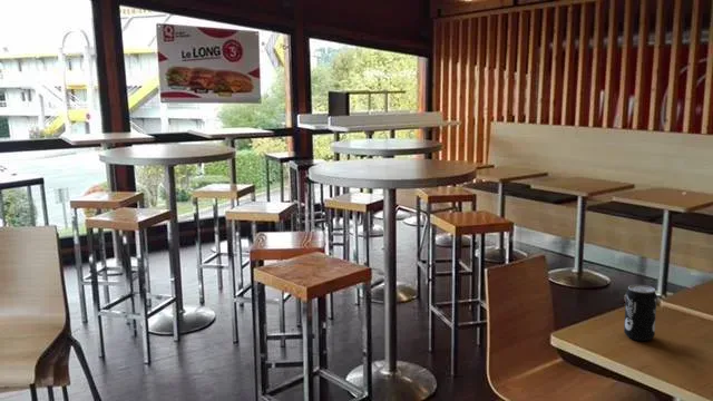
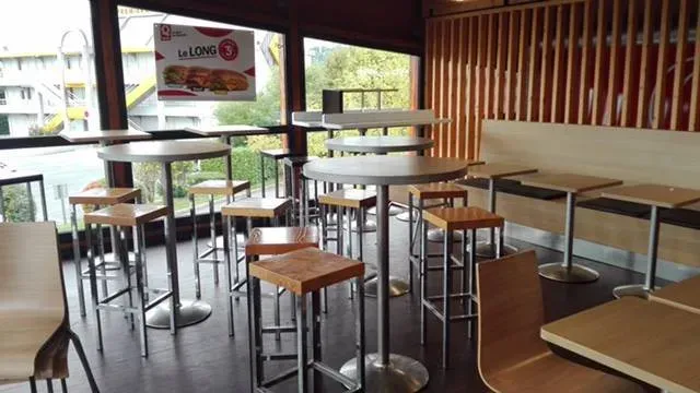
- beverage can [623,284,658,342]
